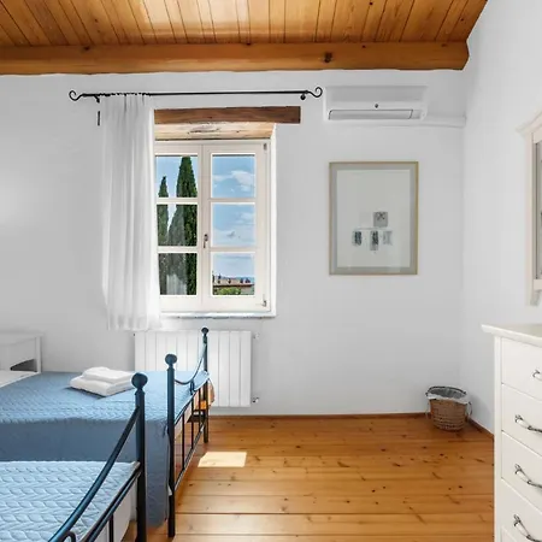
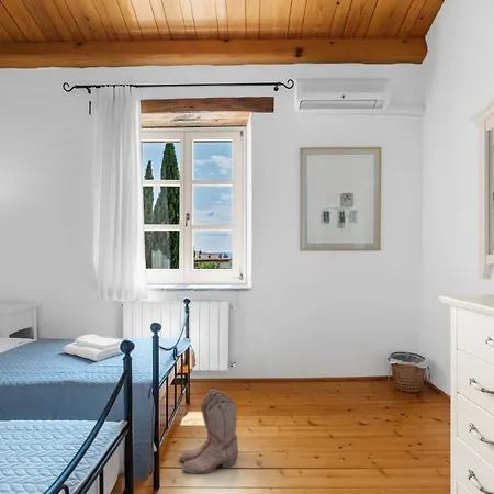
+ boots [178,388,239,474]
